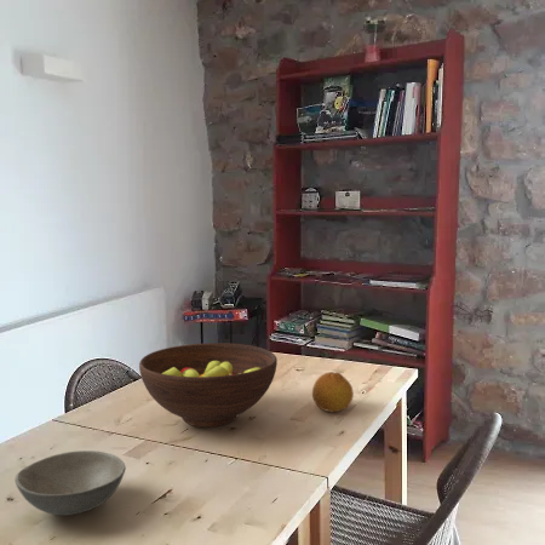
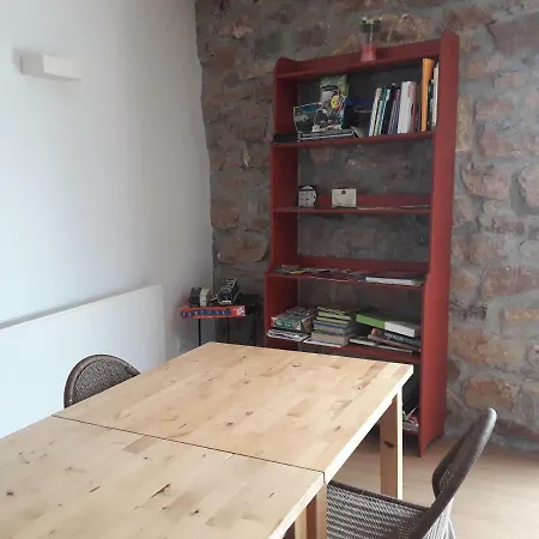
- fruit bowl [138,342,279,429]
- fruit [311,371,355,413]
- soup bowl [15,449,127,516]
